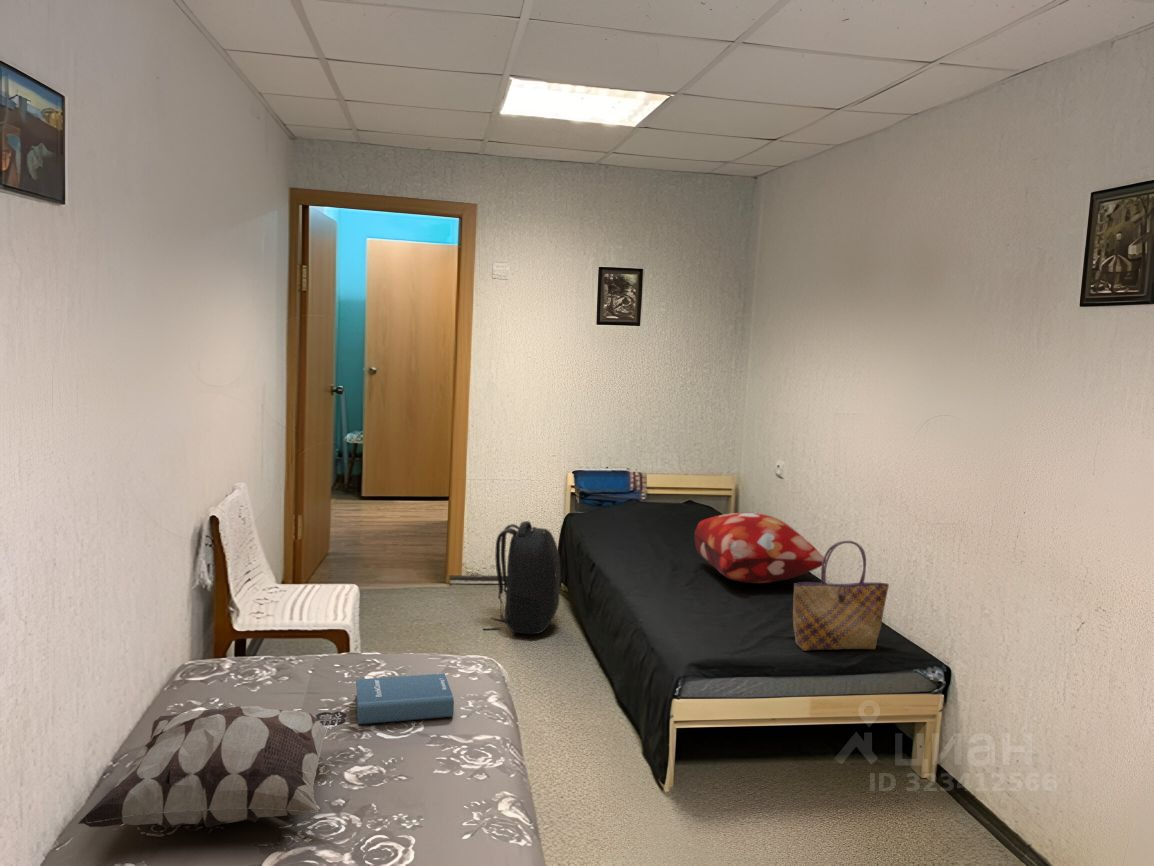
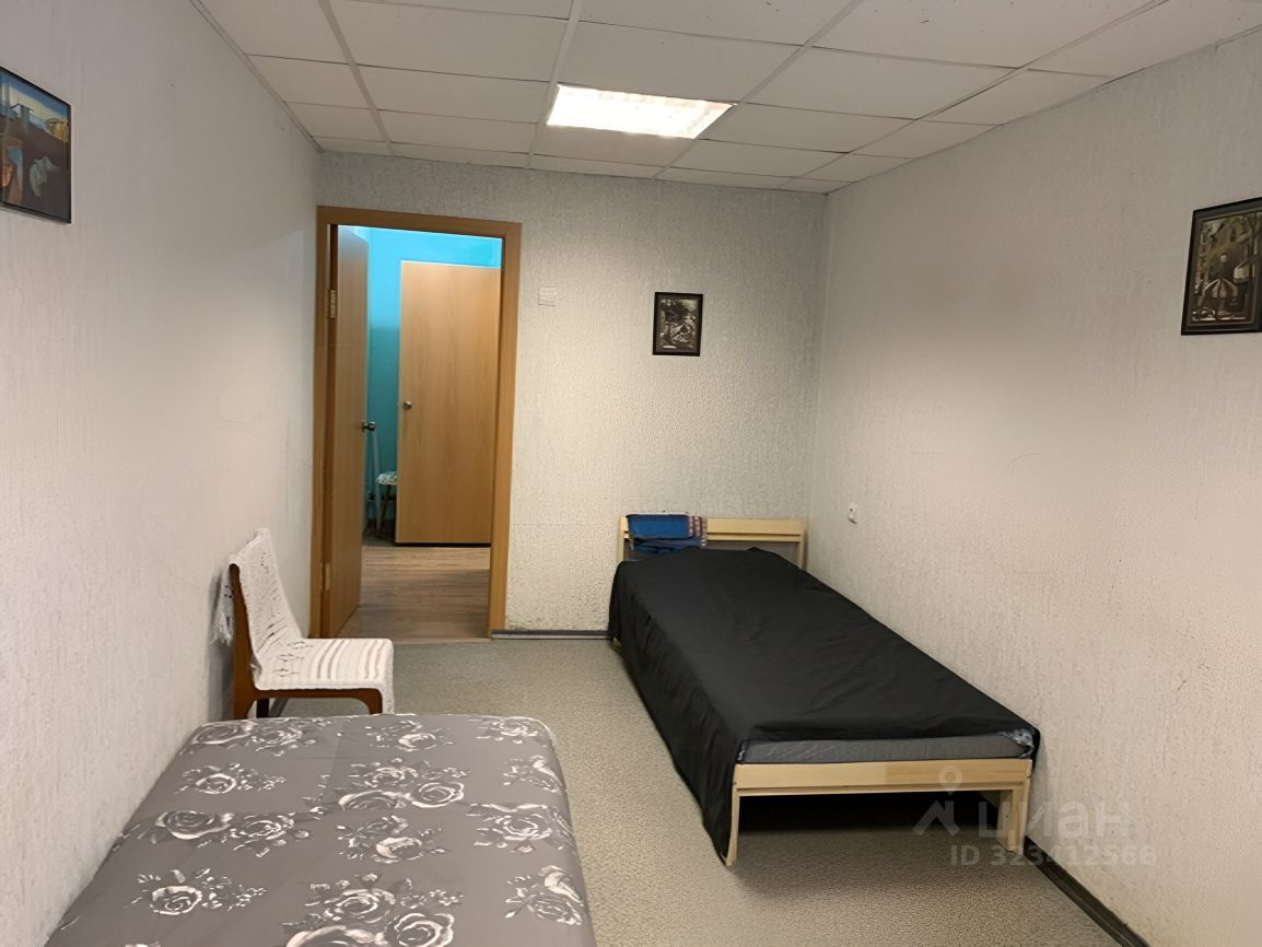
- decorative pillow [77,705,348,829]
- decorative pillow [693,512,826,584]
- backpack [482,520,561,636]
- hardback book [355,672,455,725]
- tote bag [792,540,890,652]
